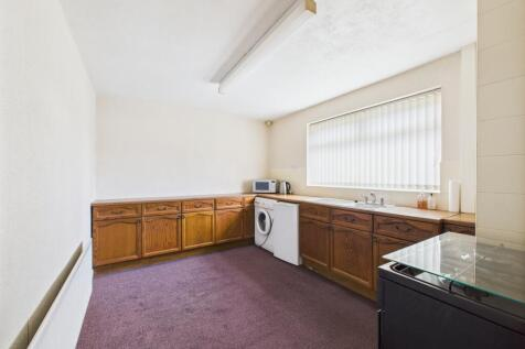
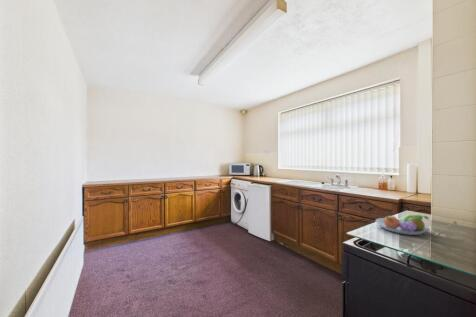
+ fruit bowl [374,214,430,236]
